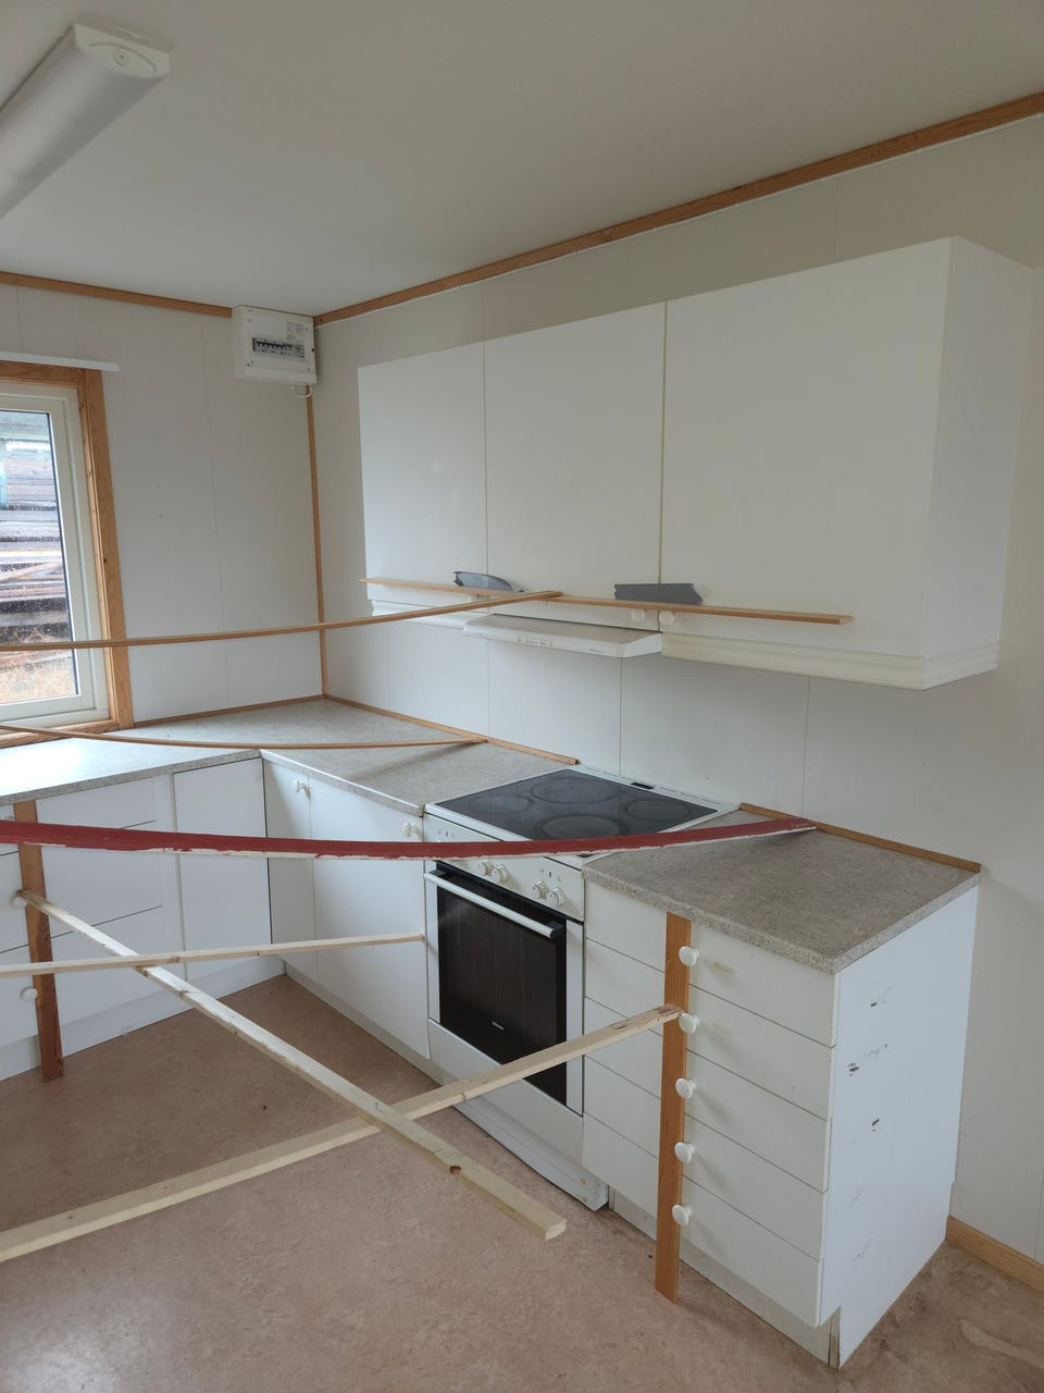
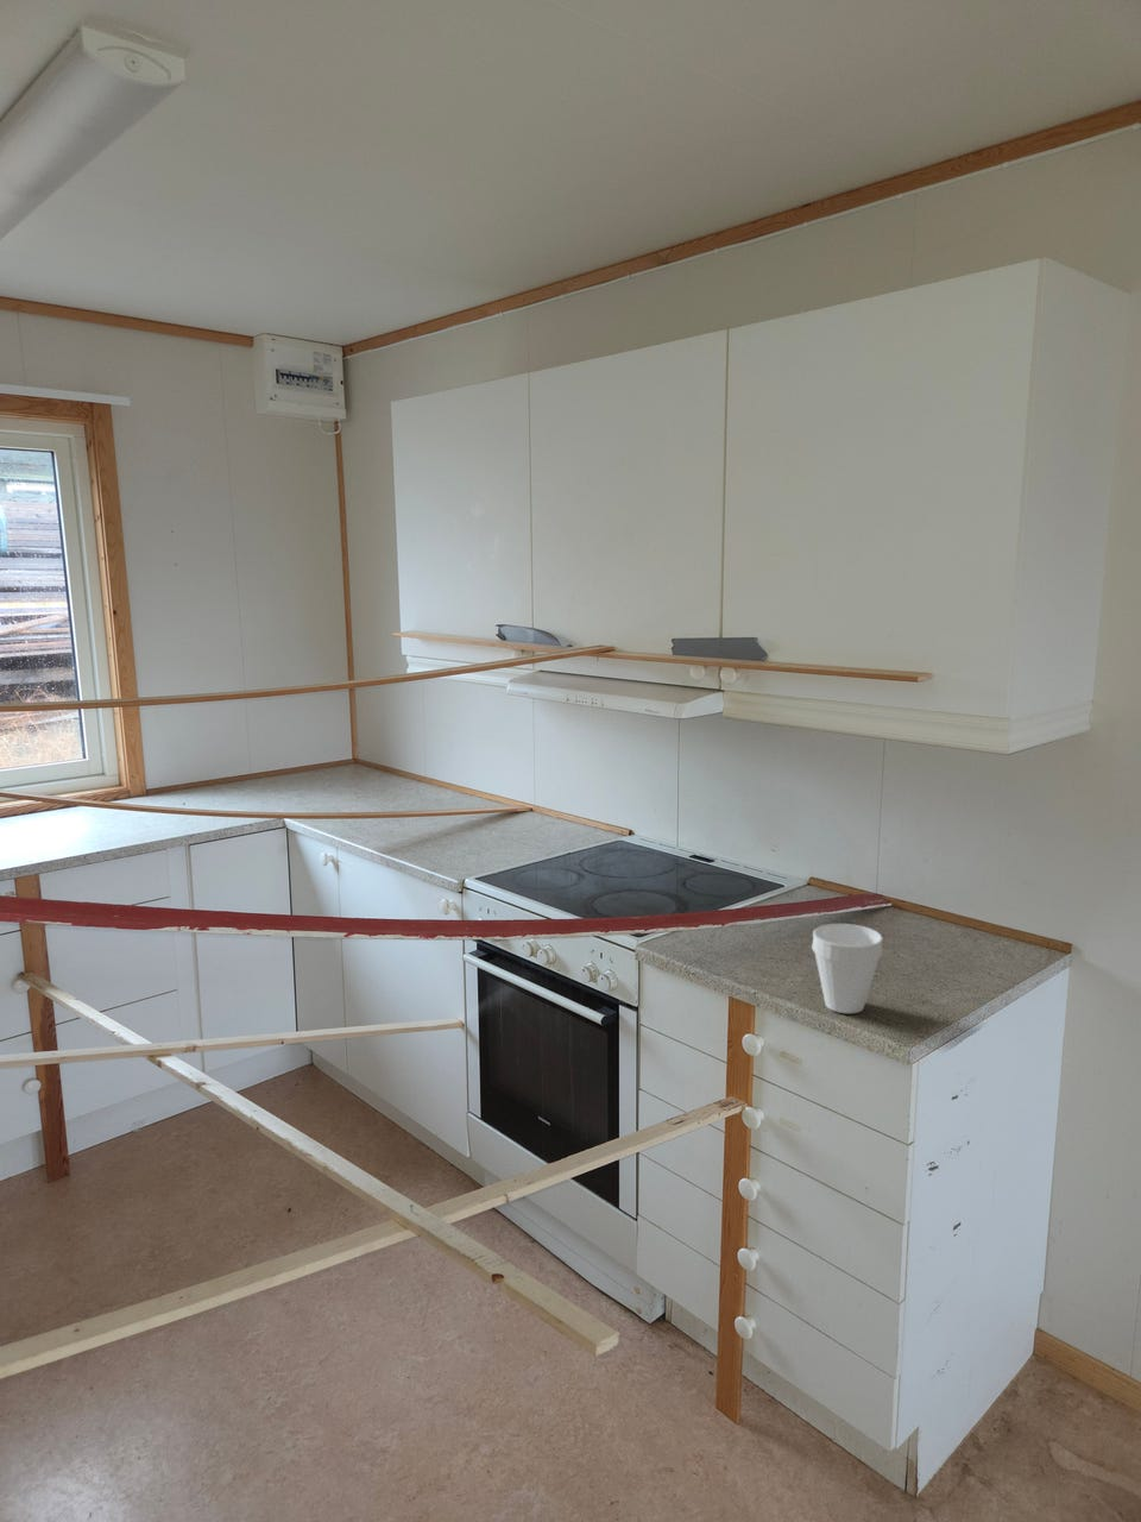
+ cup [810,923,885,1014]
